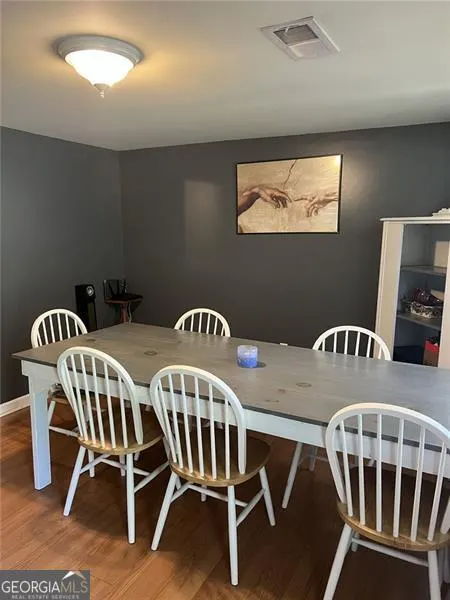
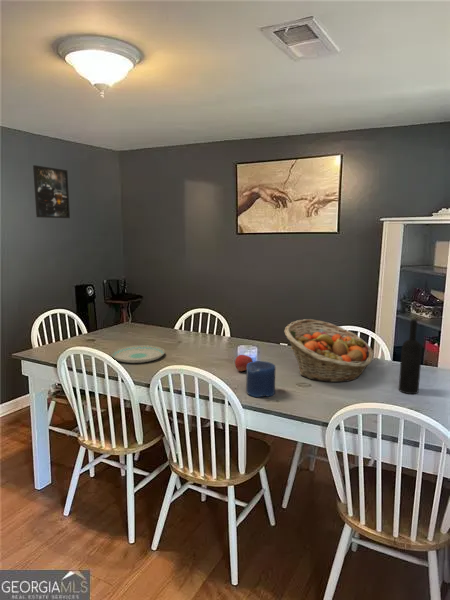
+ candle [245,360,276,398]
+ wine bottle [398,318,423,395]
+ plate [110,344,166,364]
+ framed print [32,164,71,219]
+ apple [234,354,254,372]
+ fruit basket [284,318,375,383]
